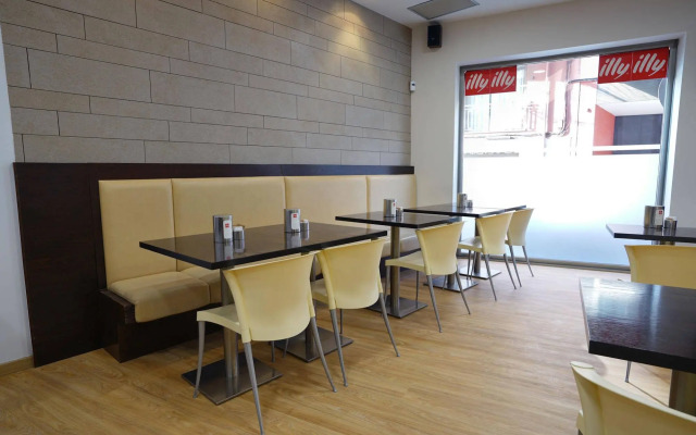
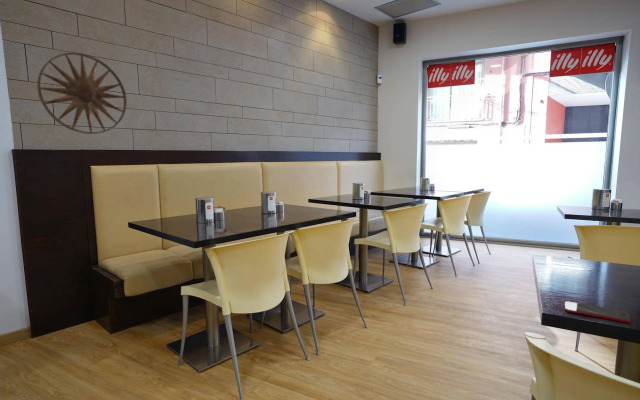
+ wall art [36,52,128,135]
+ smartphone [564,301,631,324]
